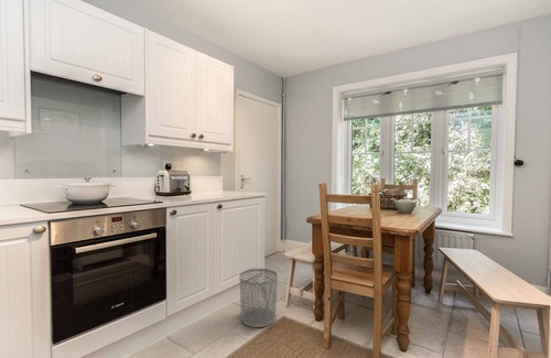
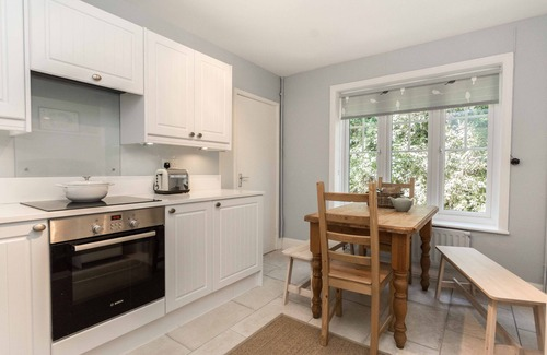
- waste bin [238,268,279,328]
